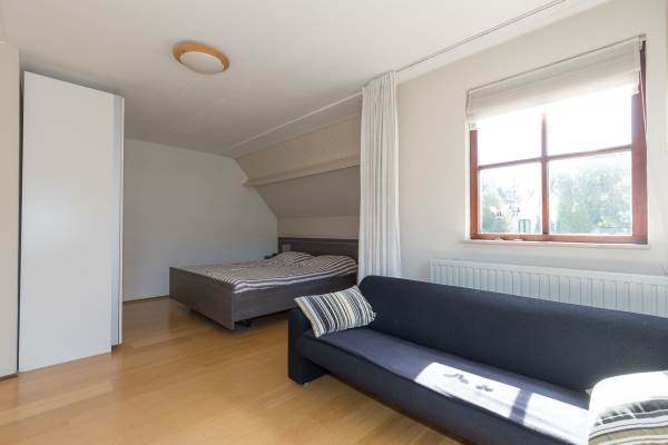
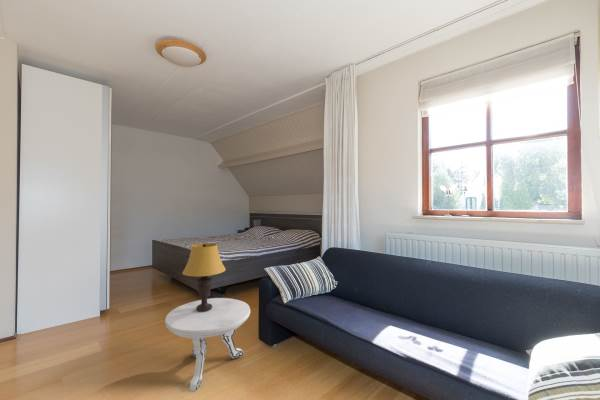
+ side table [164,297,251,392]
+ table lamp [181,242,226,312]
